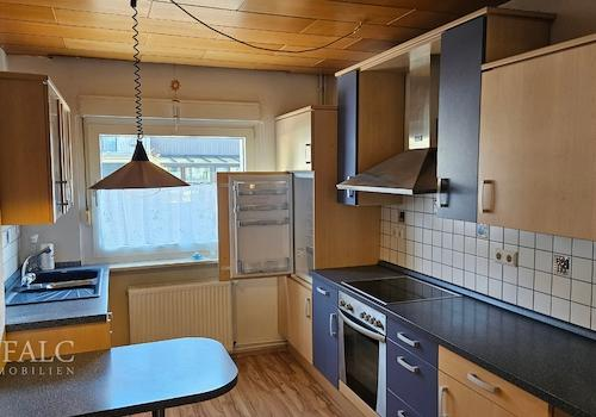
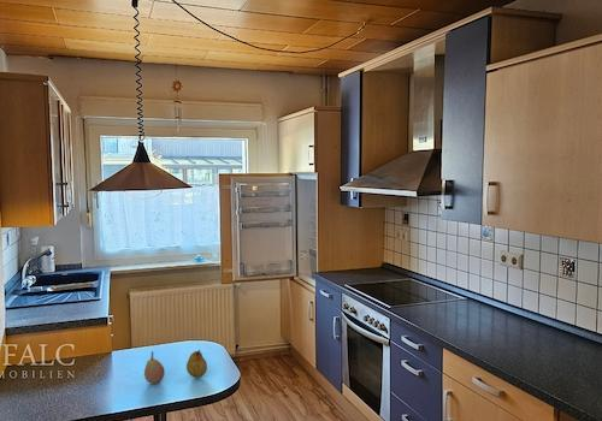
+ fruit [143,350,166,385]
+ fruit [185,349,208,379]
